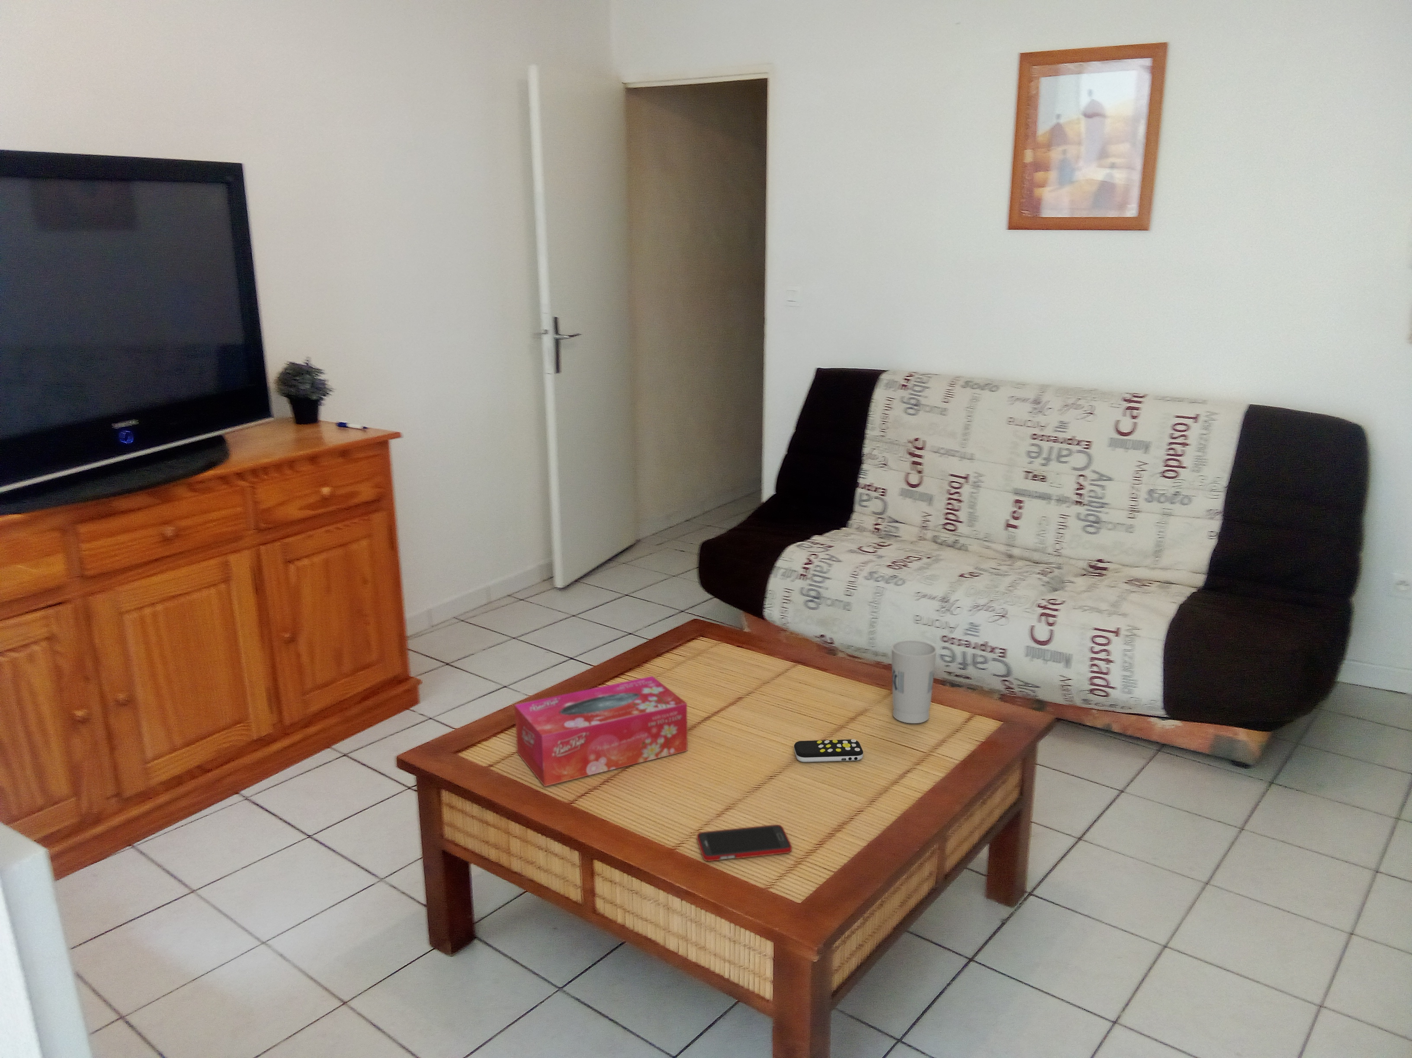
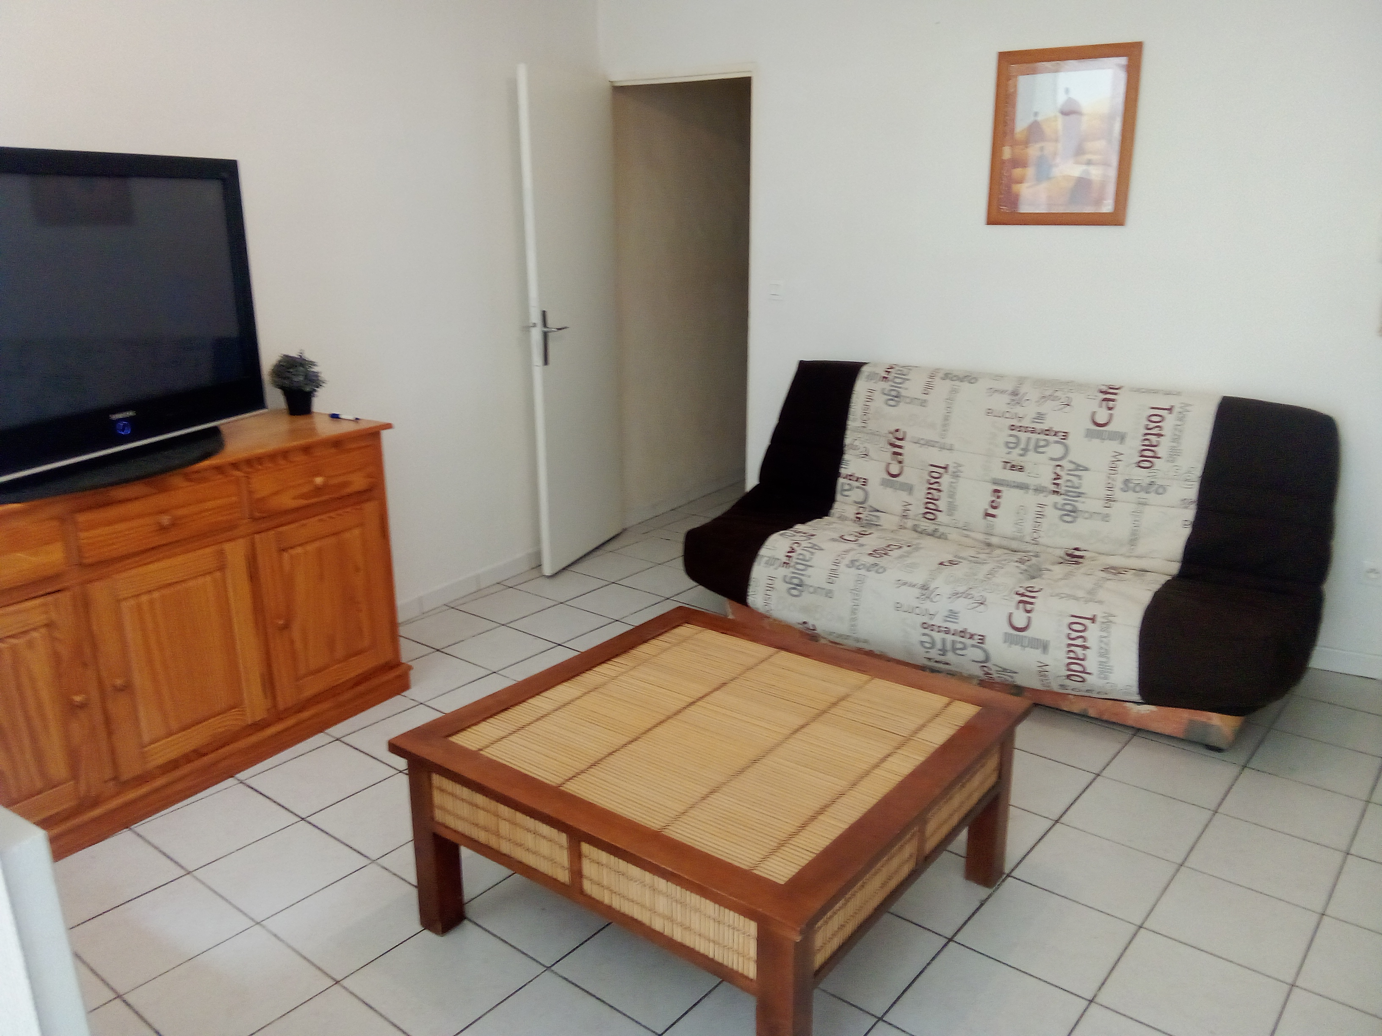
- tissue box [514,676,688,787]
- cell phone [696,825,792,861]
- remote control [794,739,864,762]
- cup [891,640,937,723]
